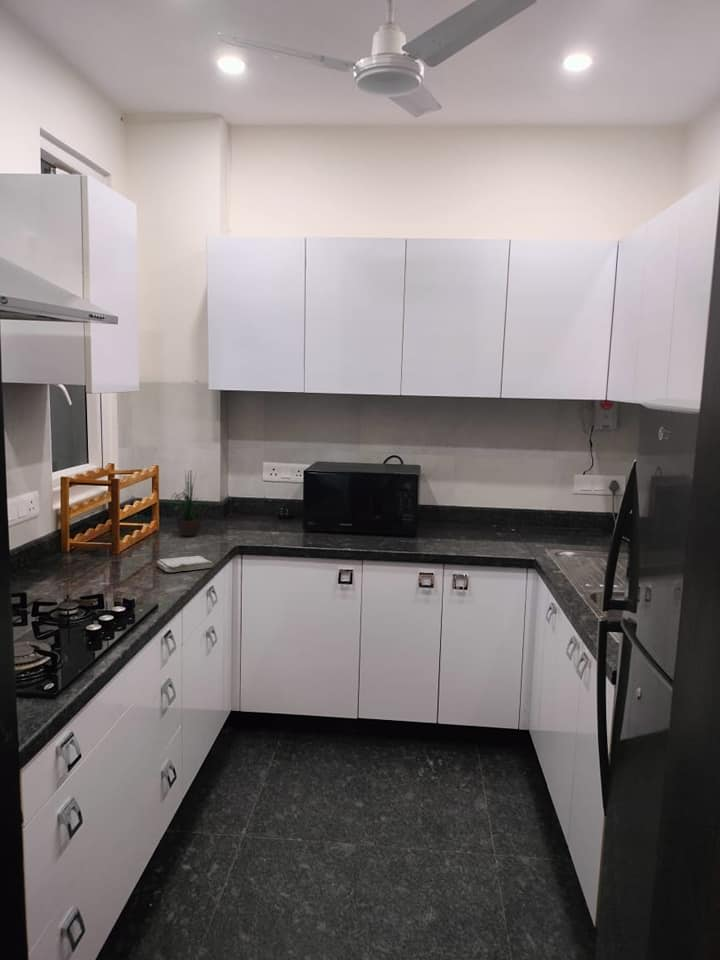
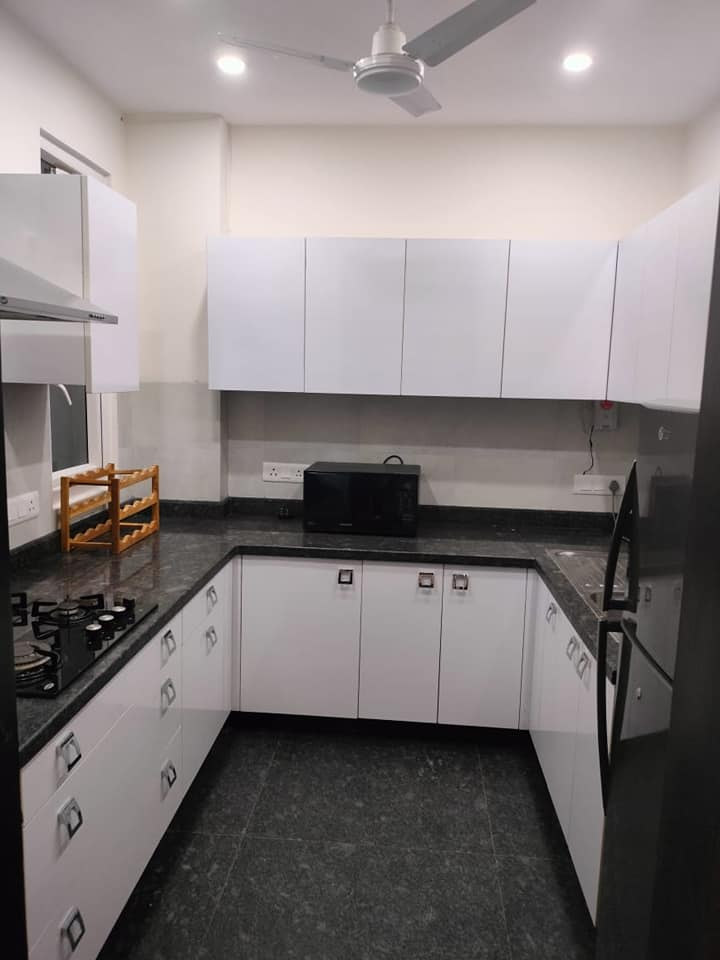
- washcloth [156,555,214,573]
- potted plant [165,471,210,538]
